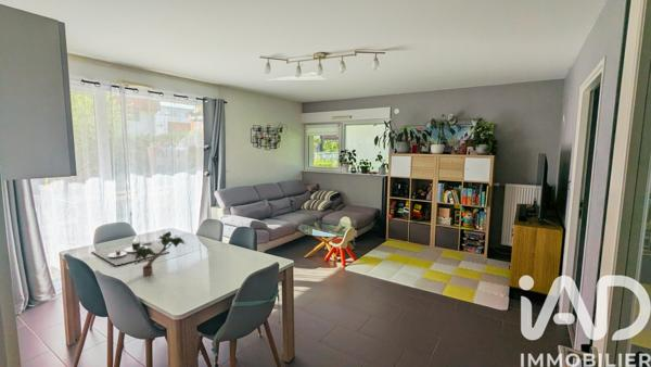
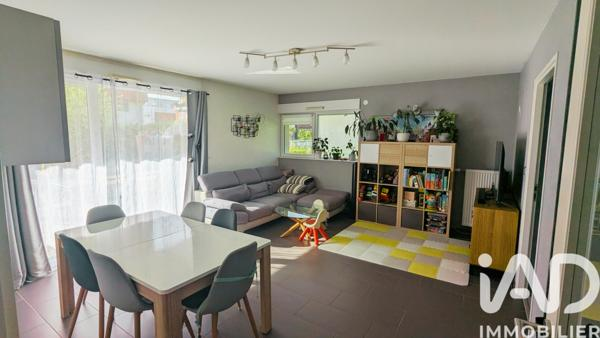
- potted plant [133,230,187,277]
- place mat [91,240,170,267]
